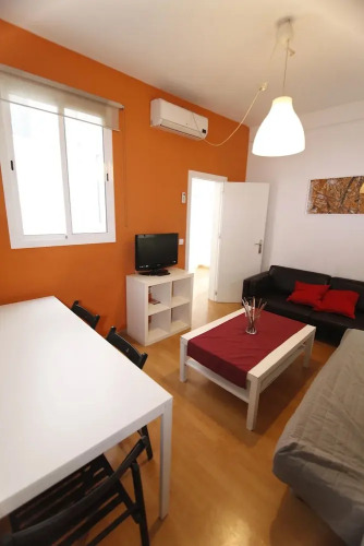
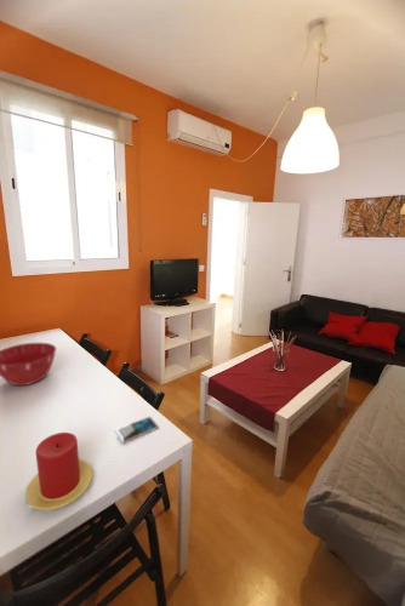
+ candle [24,431,93,511]
+ smartphone [114,416,160,444]
+ mixing bowl [0,342,57,387]
